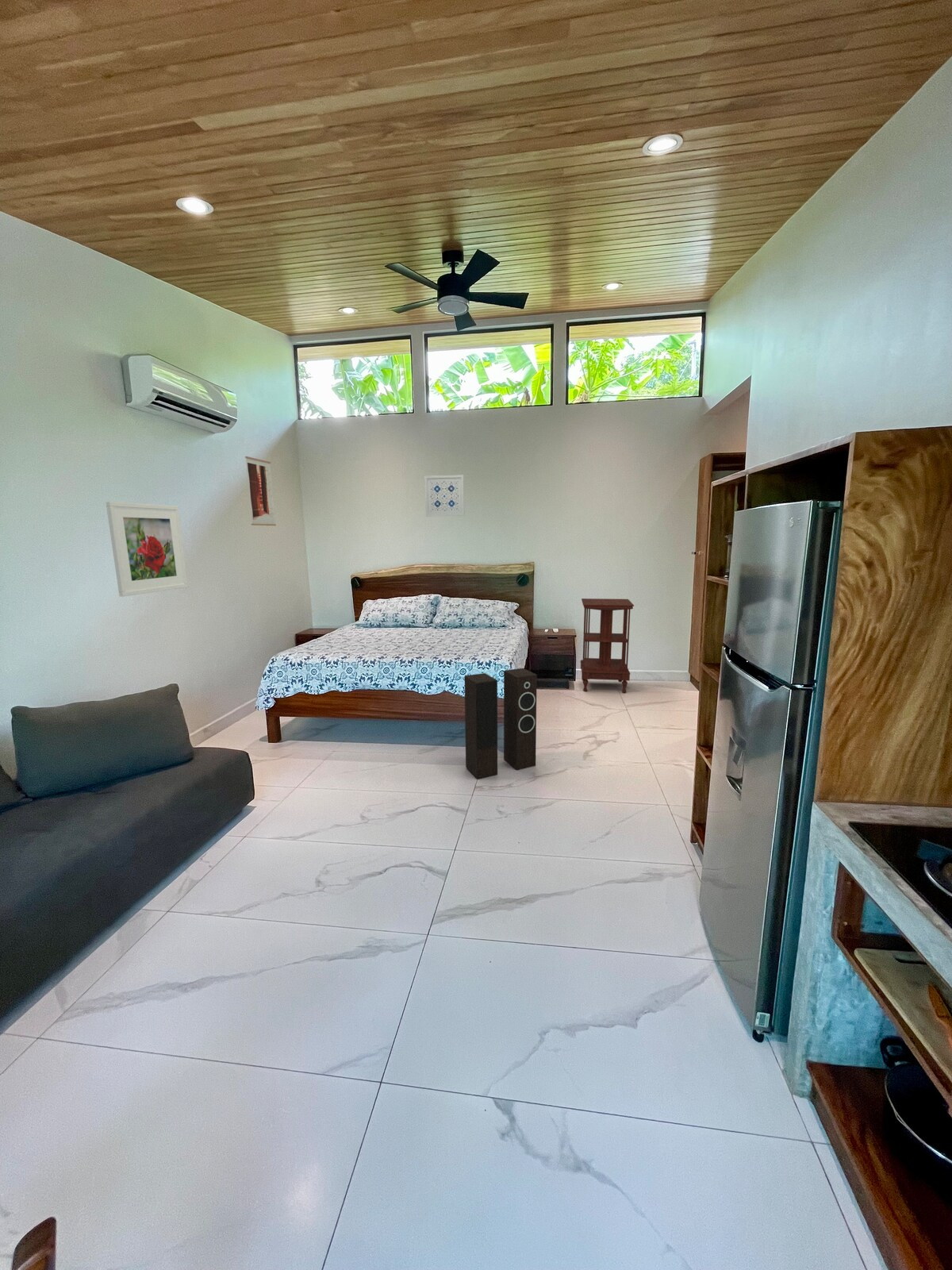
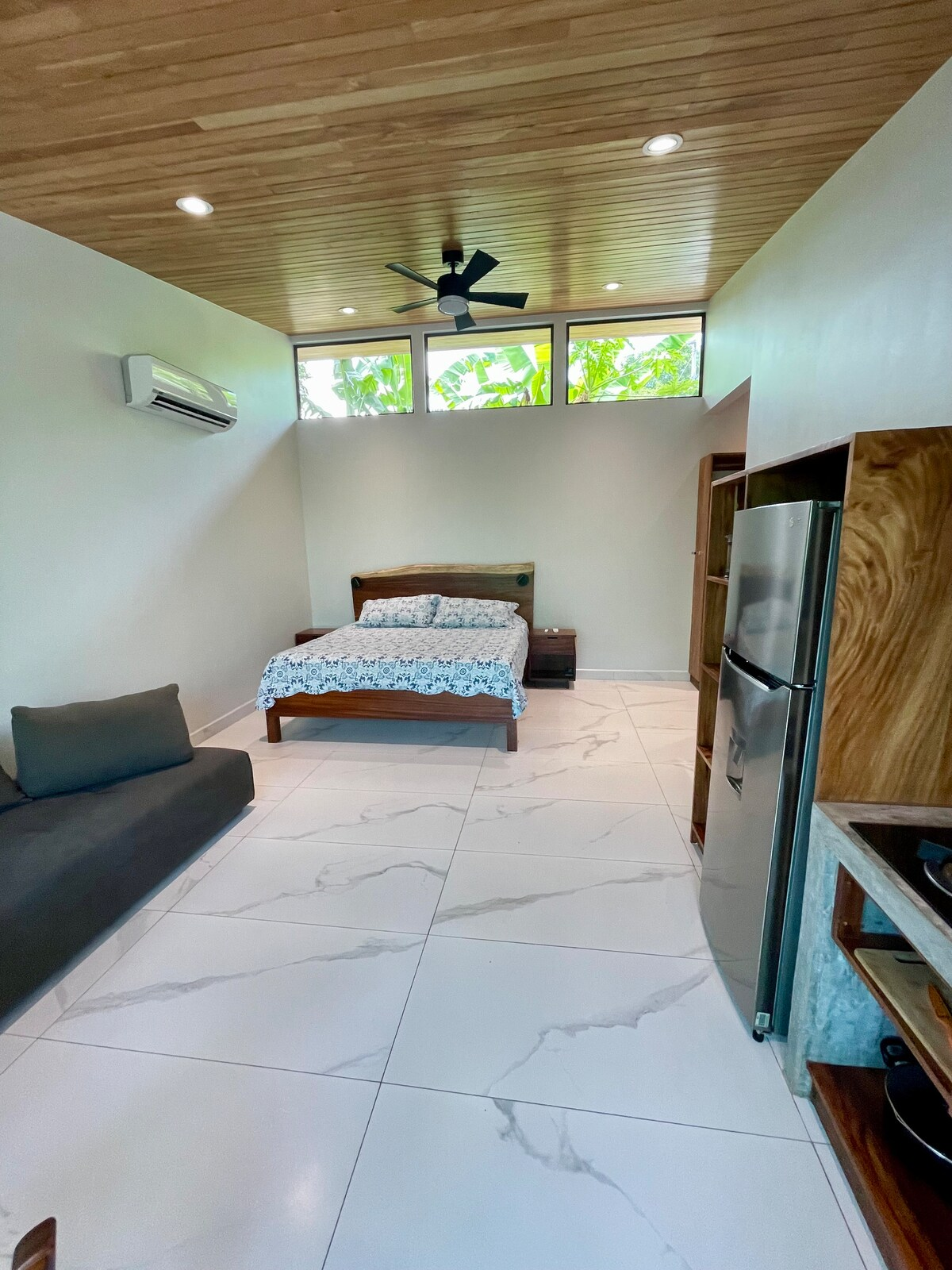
- wall art [424,474,465,518]
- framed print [106,501,189,598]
- wall art [244,456,277,526]
- speaker [464,668,538,779]
- side table [580,598,635,694]
